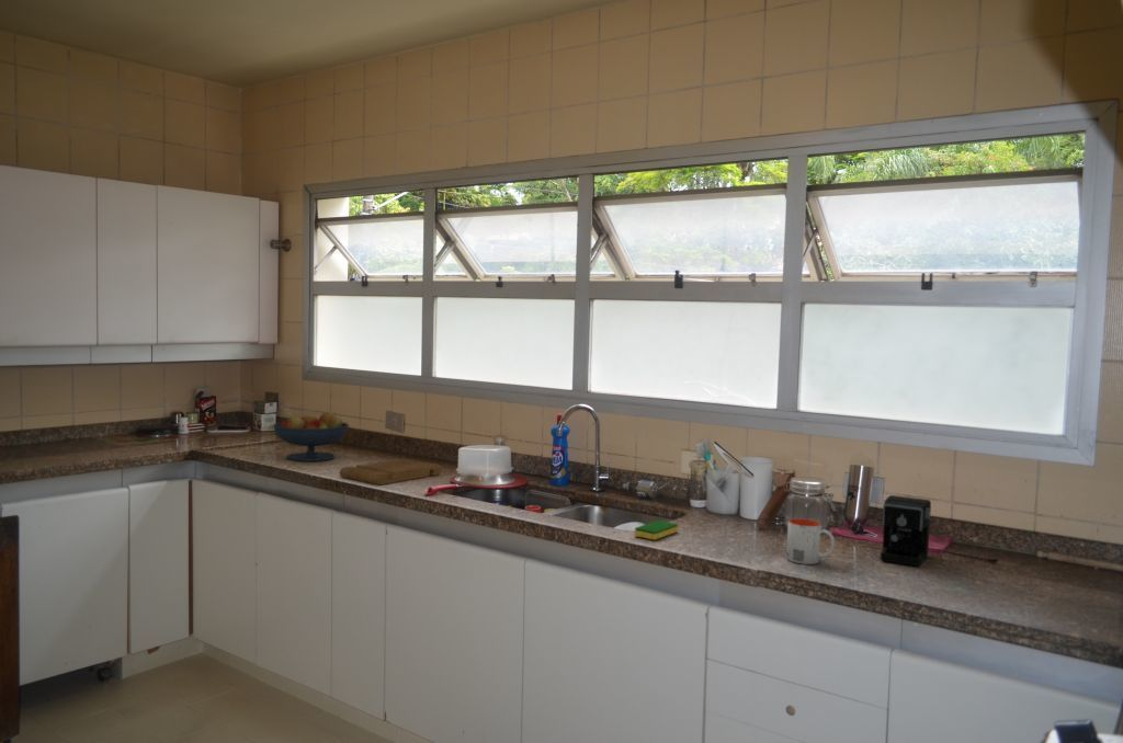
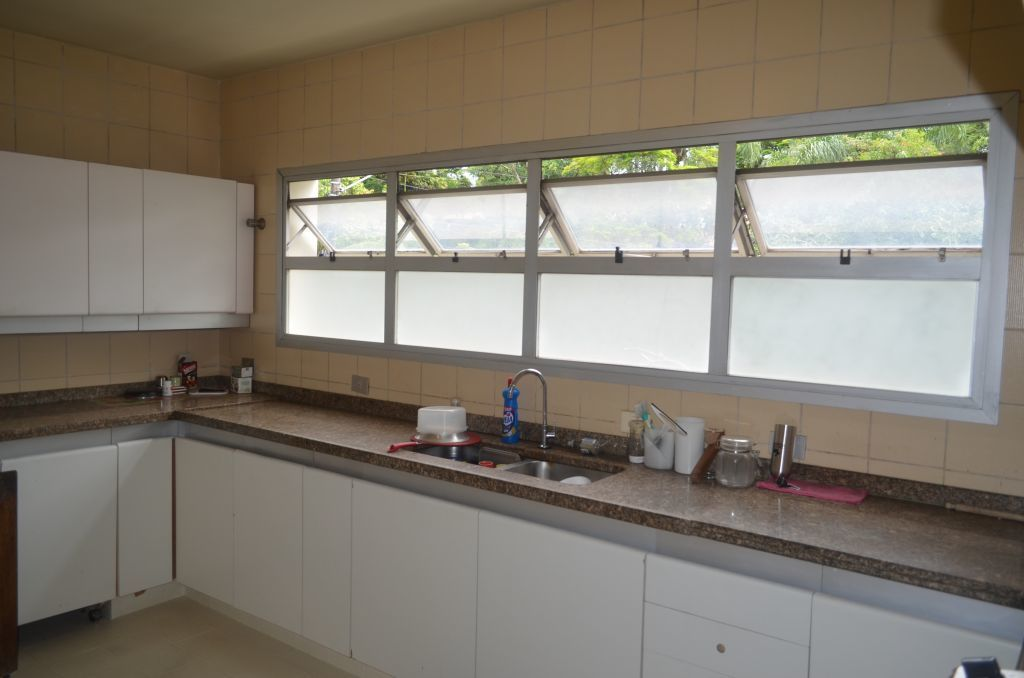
- cutting board [339,458,443,485]
- mug [785,517,836,565]
- fruit bowl [272,411,350,462]
- coffee maker [880,494,999,568]
- dish sponge [634,519,679,541]
